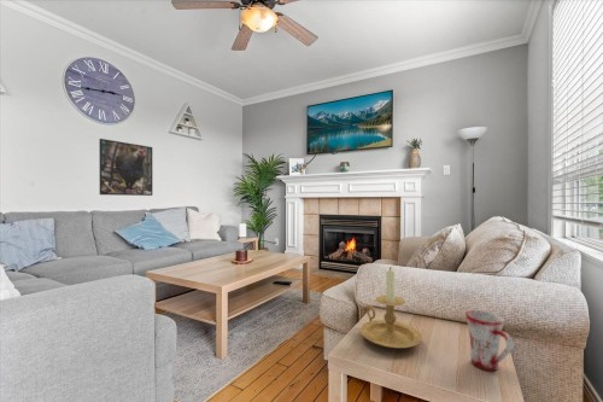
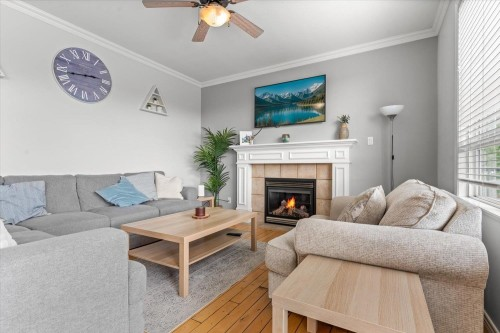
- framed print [98,138,153,197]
- mug [464,309,515,372]
- candle holder [359,266,423,349]
